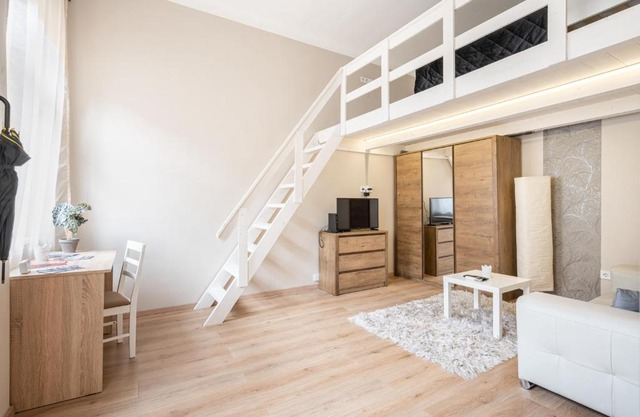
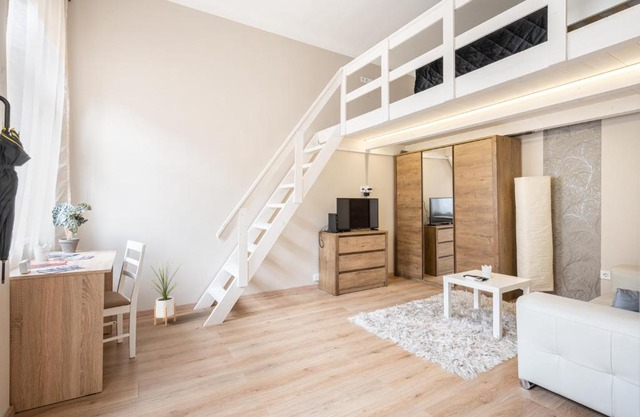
+ house plant [148,258,183,327]
